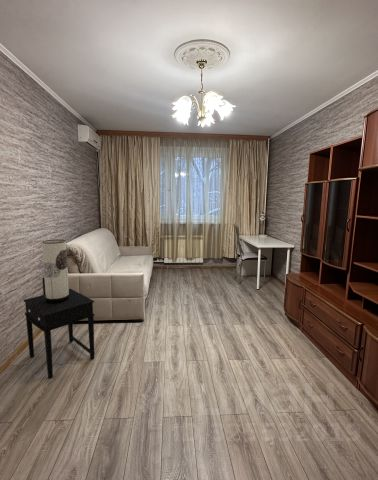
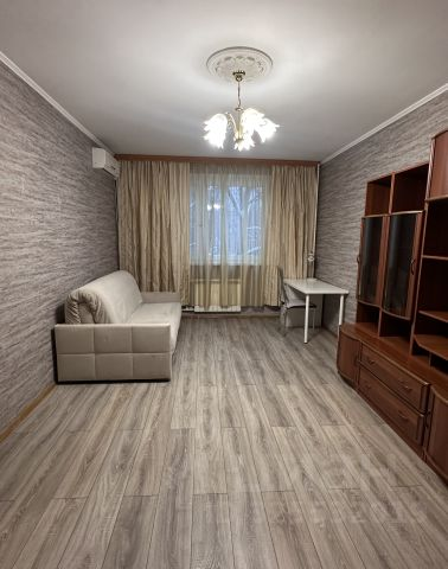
- side table [23,288,96,380]
- table lamp [41,239,69,304]
